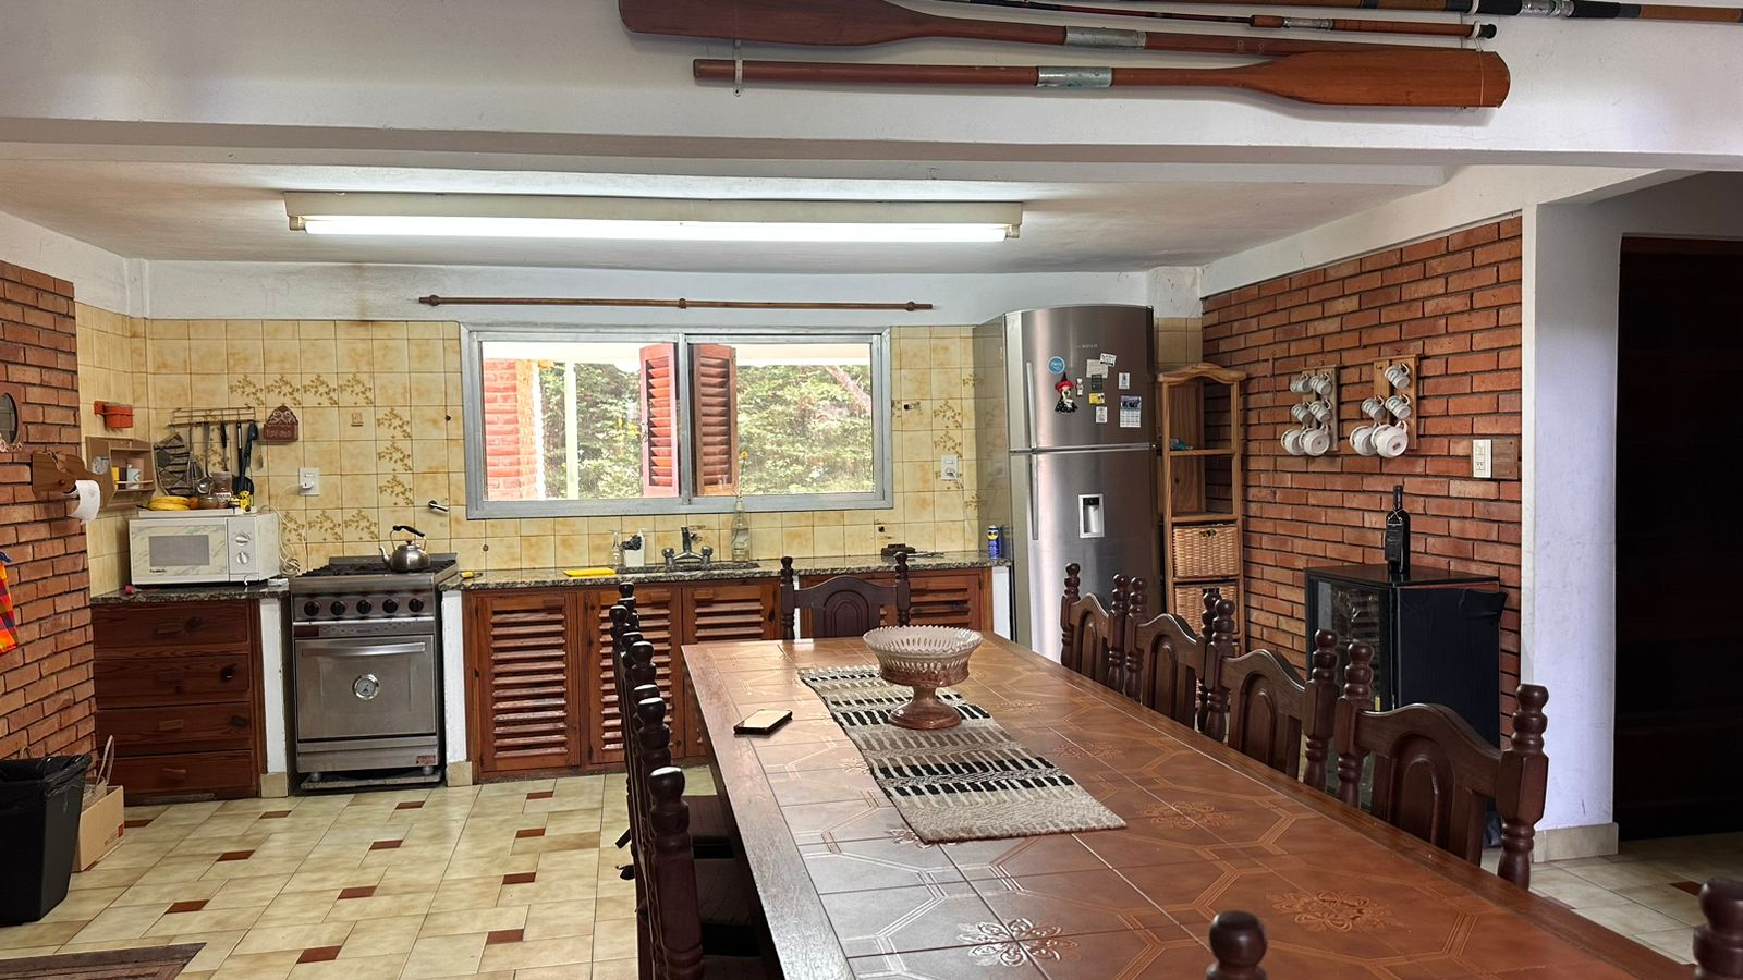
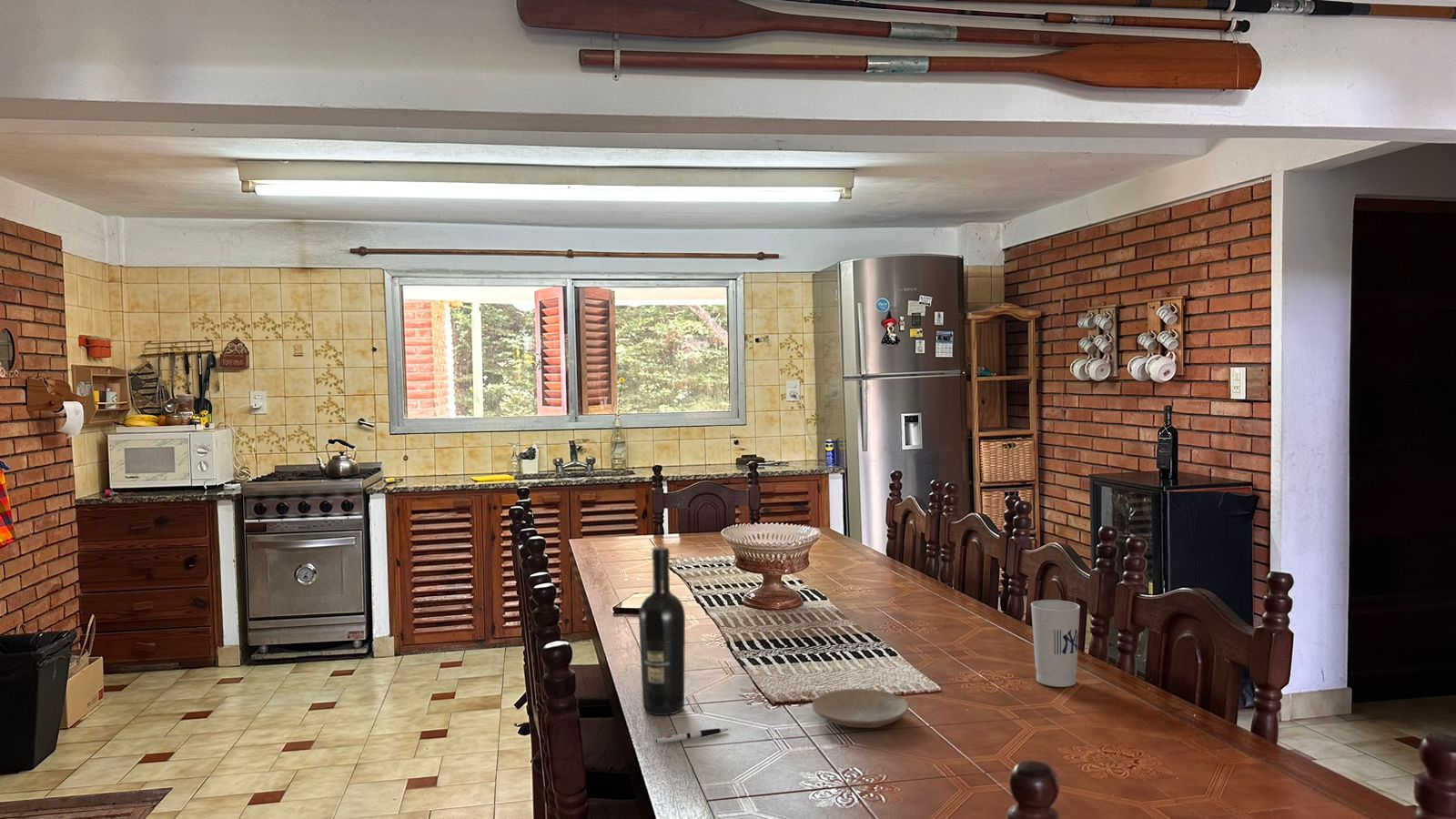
+ wine bottle [638,546,686,716]
+ plate [811,688,909,729]
+ cup [1030,599,1081,688]
+ pen [654,727,730,744]
